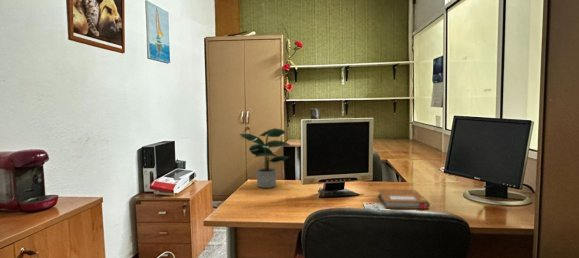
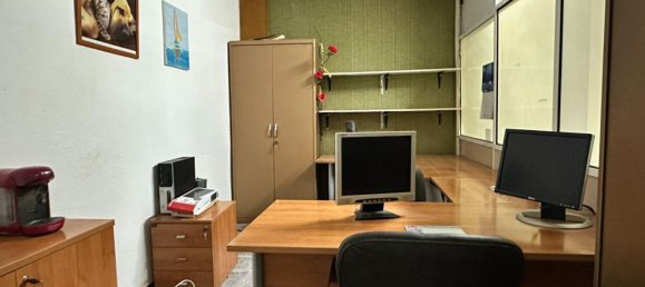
- notebook [377,188,431,210]
- potted plant [238,127,291,189]
